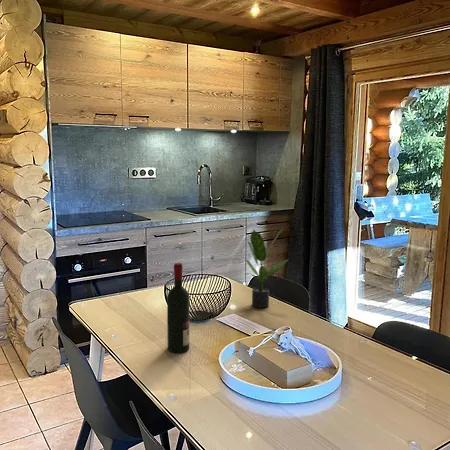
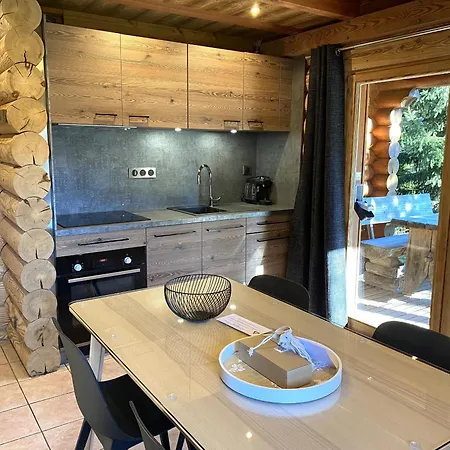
- alcohol [166,262,190,354]
- potted plant [243,227,289,309]
